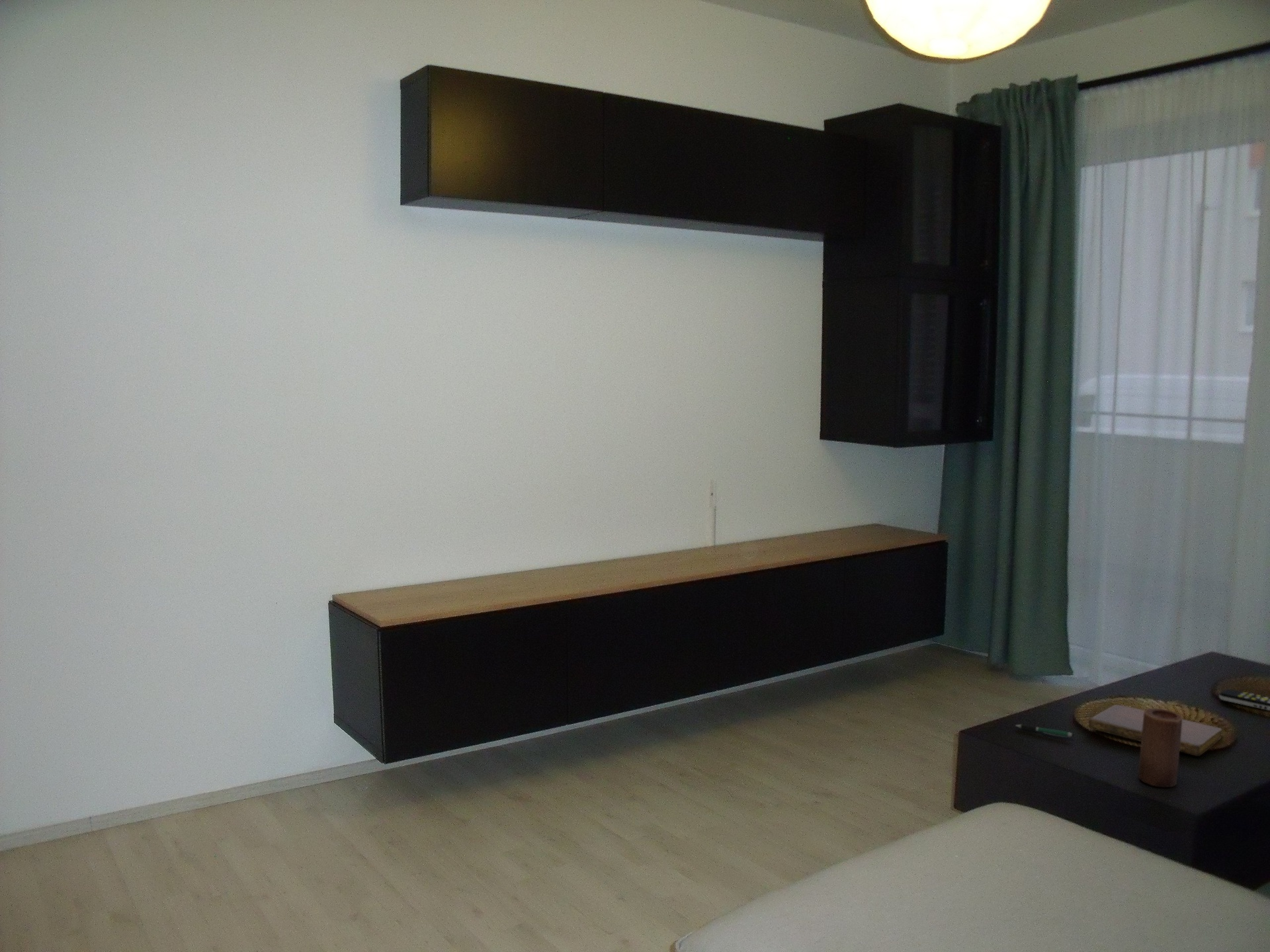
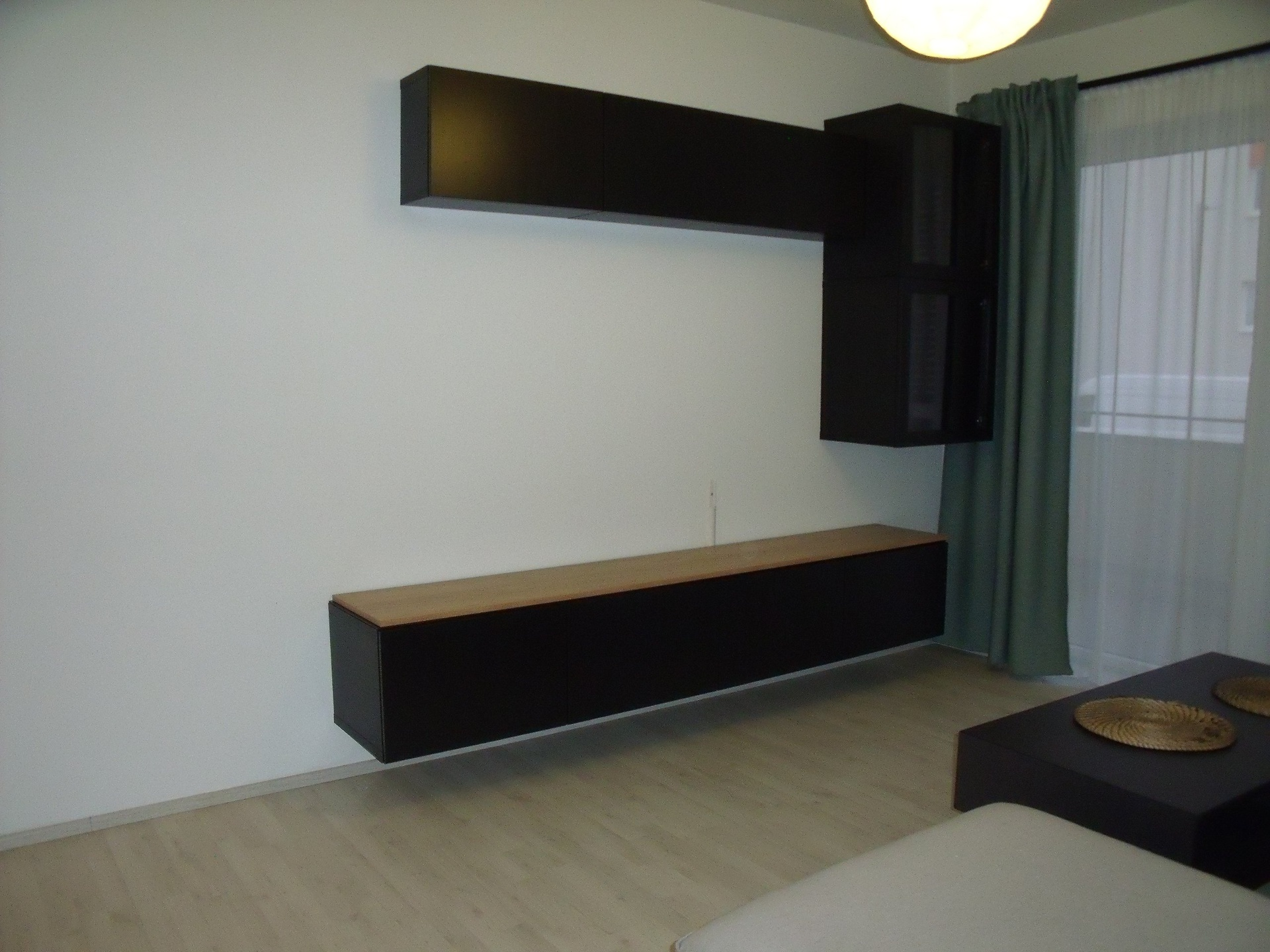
- pen [1015,724,1075,738]
- remote control [1218,688,1270,711]
- notebook [1088,704,1223,757]
- candle [1138,708,1183,788]
